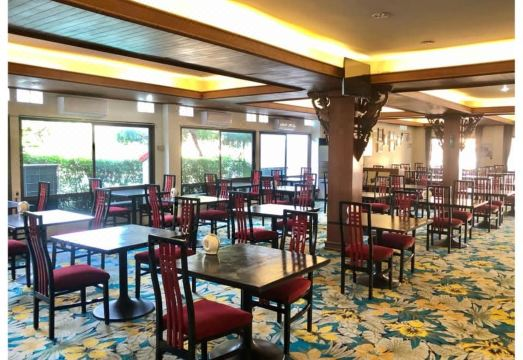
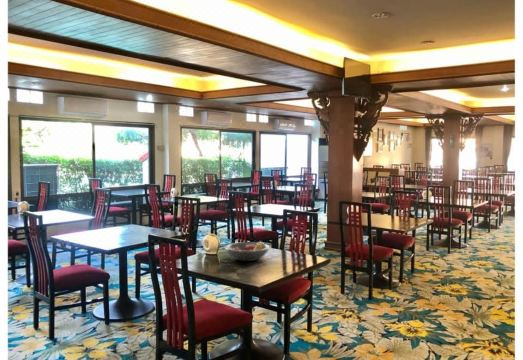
+ fruit bowl [224,240,271,262]
